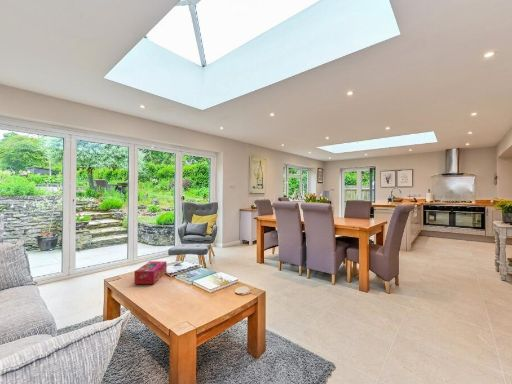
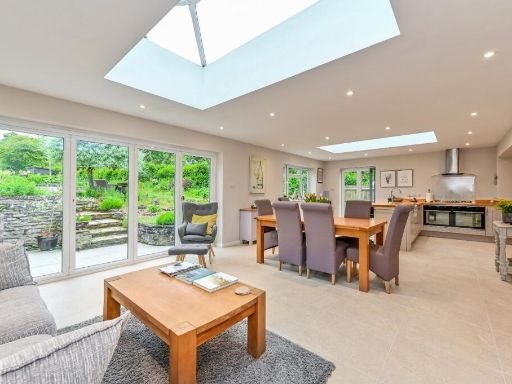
- tissue box [133,260,168,285]
